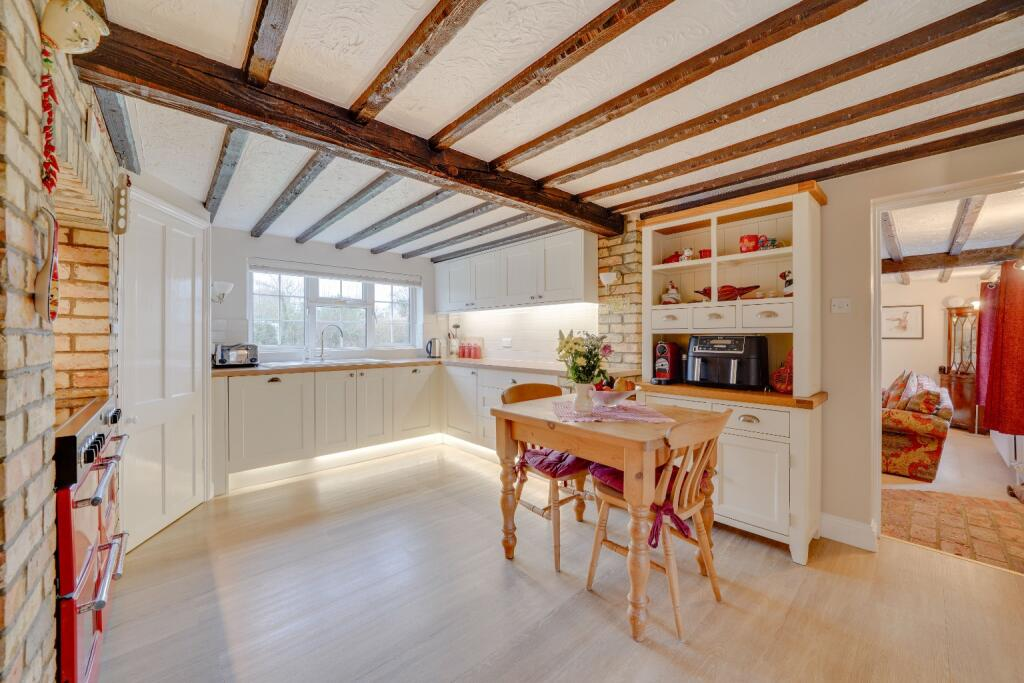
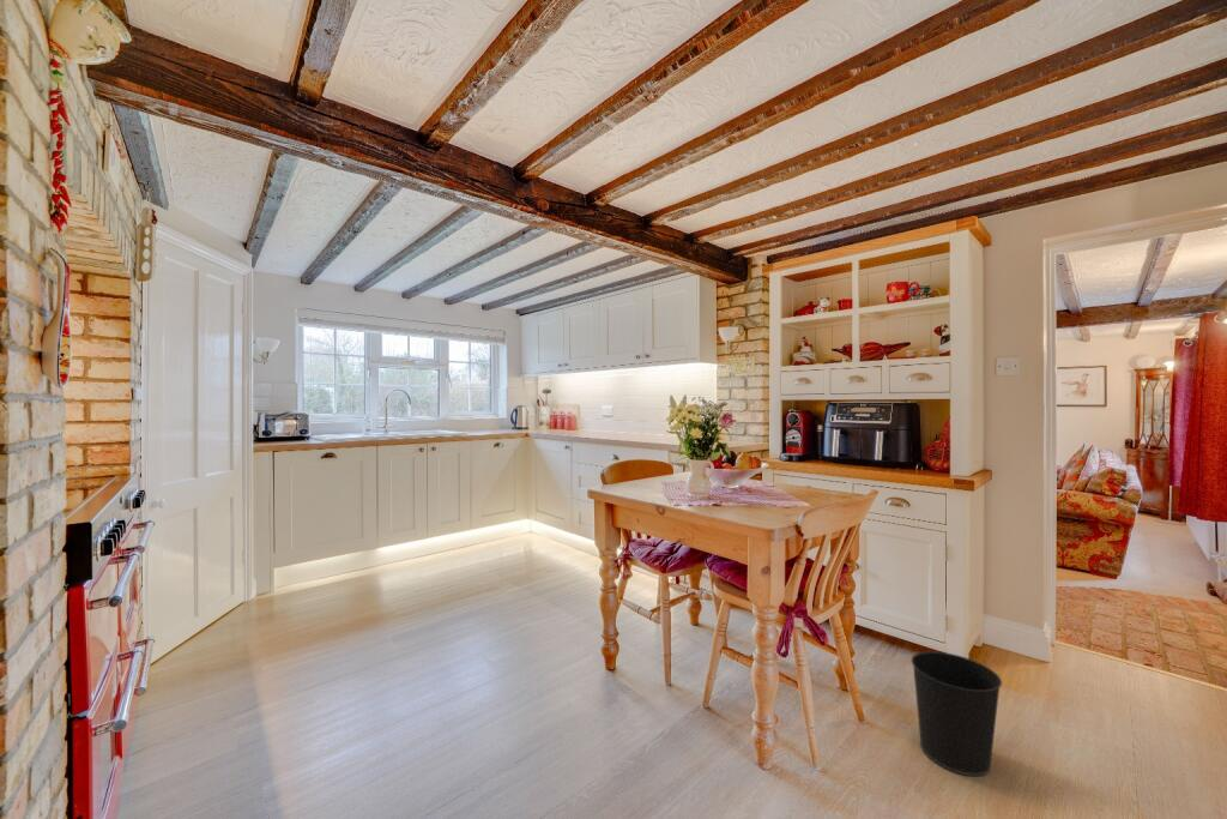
+ wastebasket [911,650,1003,777]
